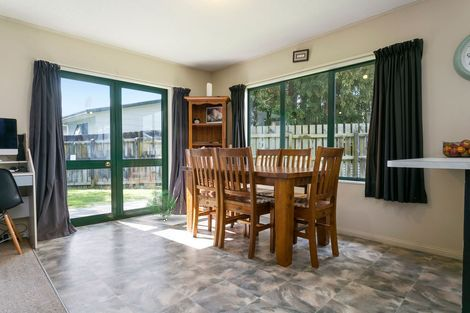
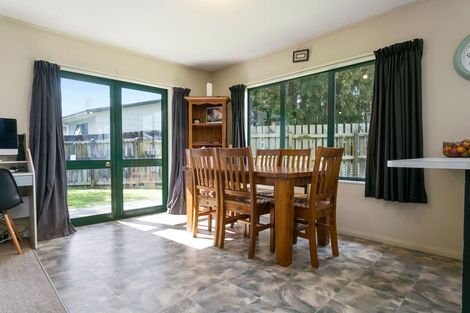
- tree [145,188,177,219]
